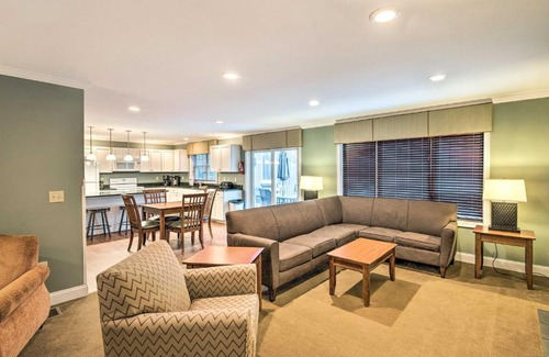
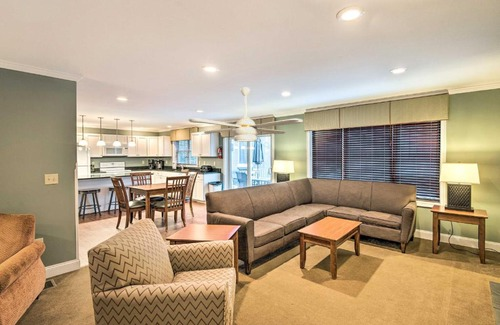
+ ceiling fan [187,87,304,143]
